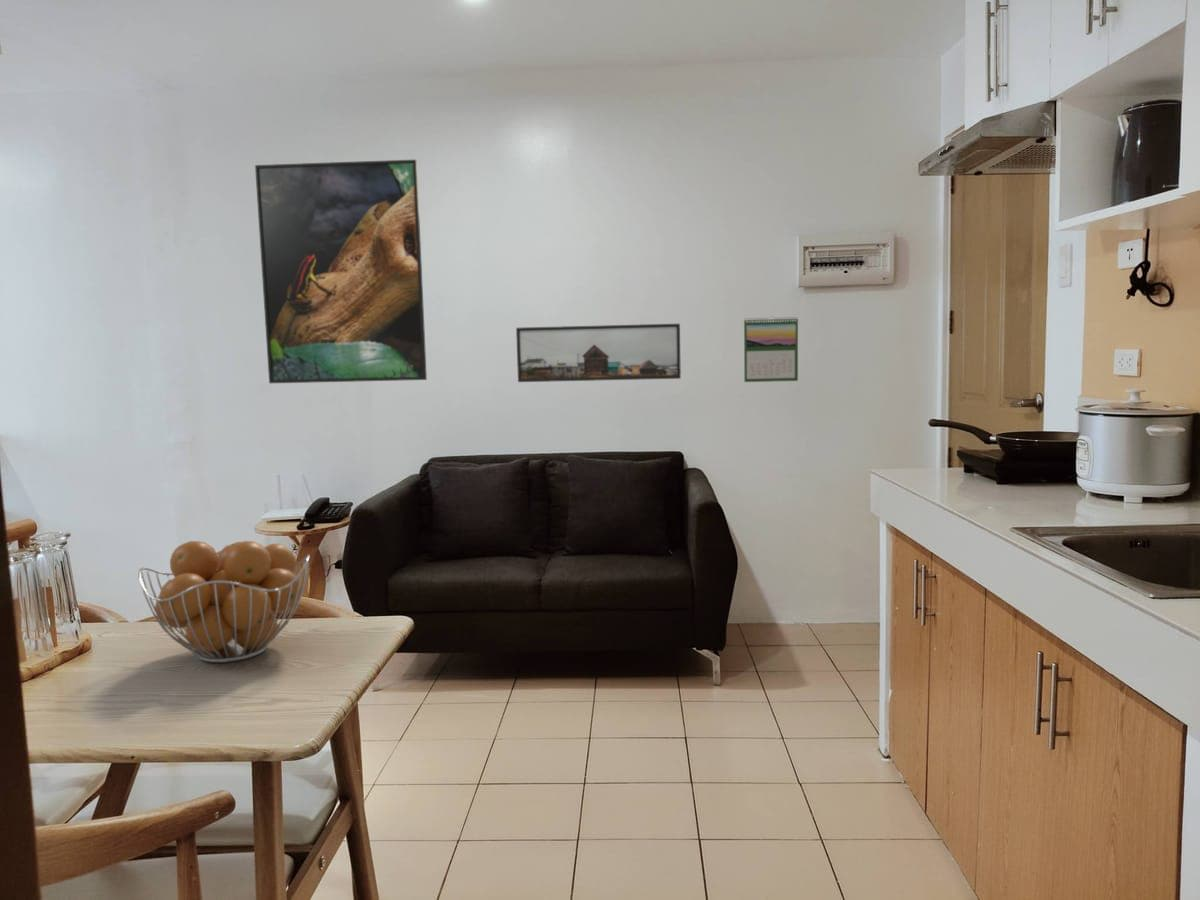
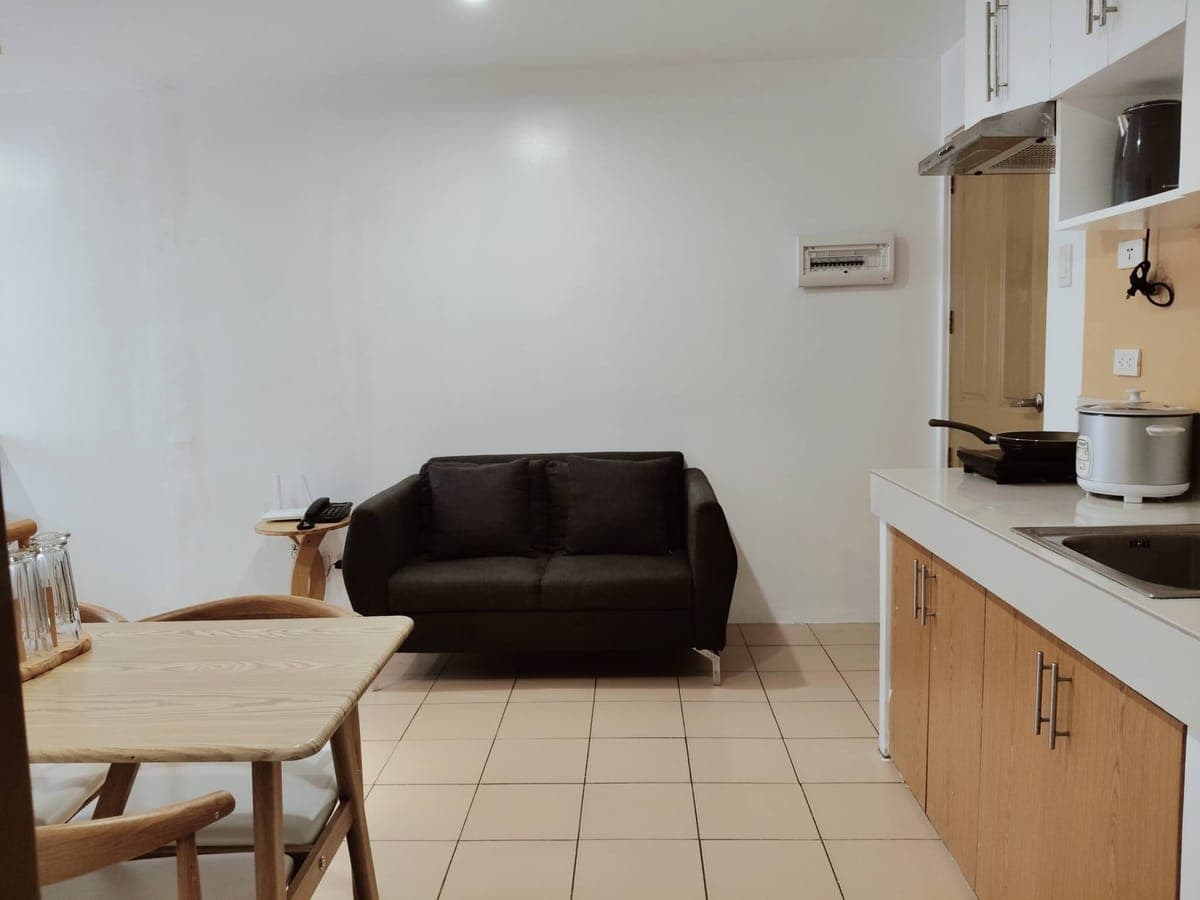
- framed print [515,323,682,383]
- fruit basket [138,540,311,664]
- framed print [254,158,428,384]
- calendar [743,315,799,383]
